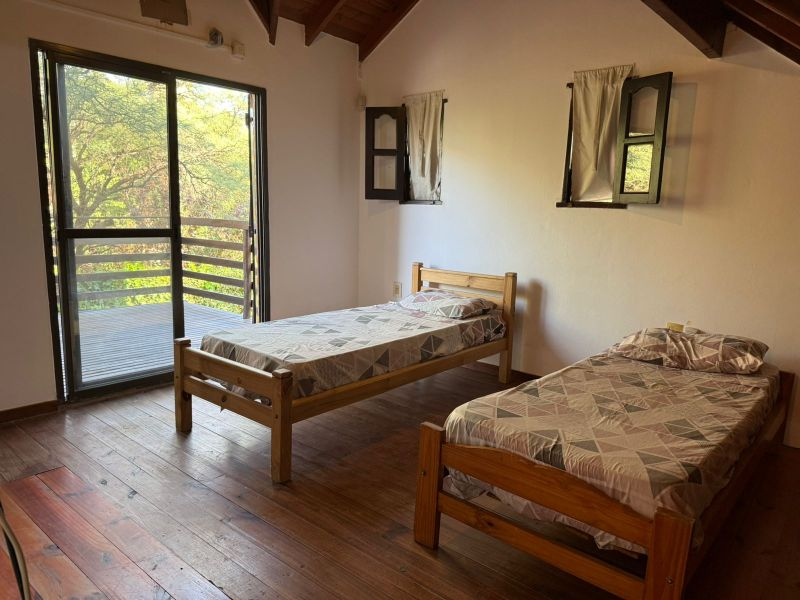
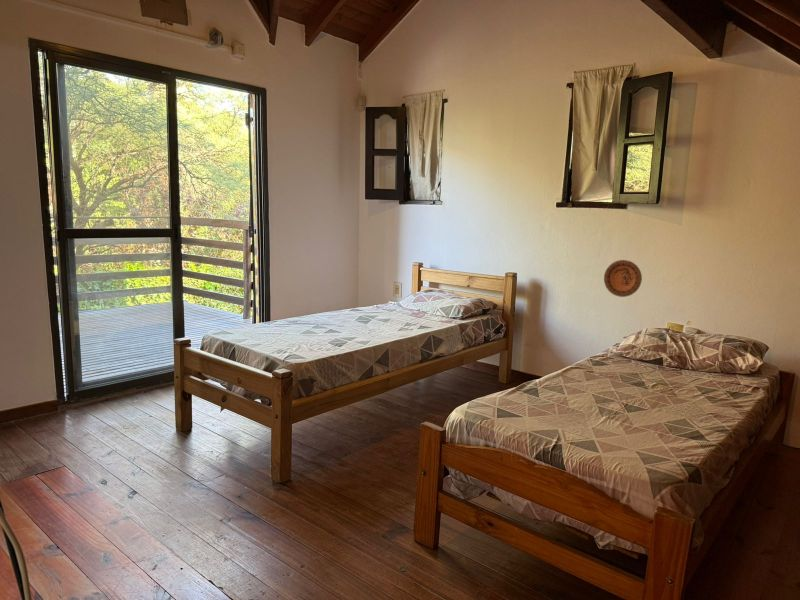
+ decorative plate [603,259,643,298]
